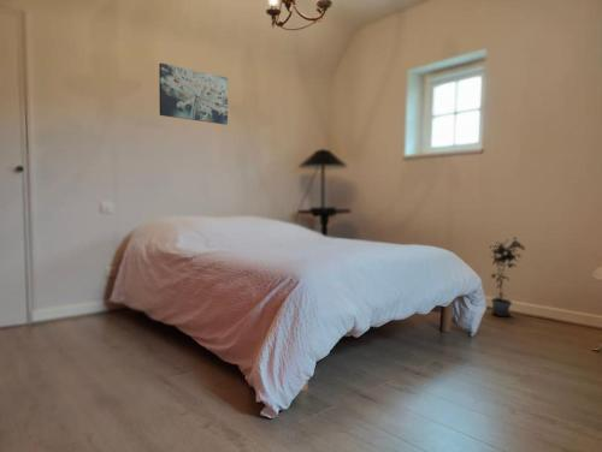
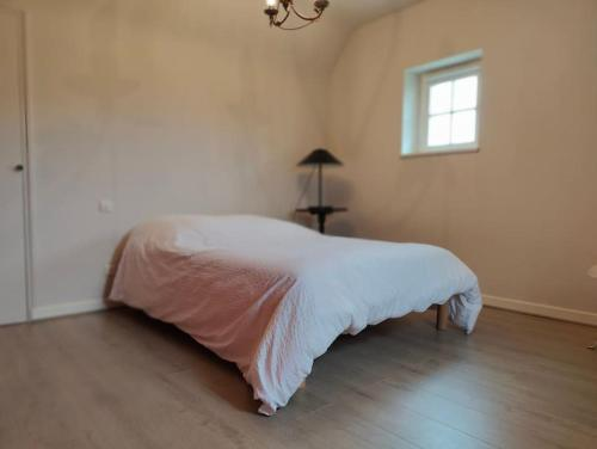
- potted plant [486,236,526,317]
- wall art [158,63,229,126]
